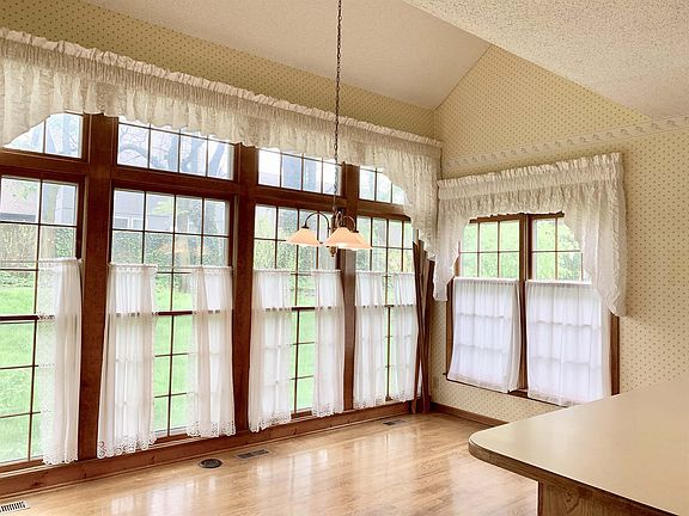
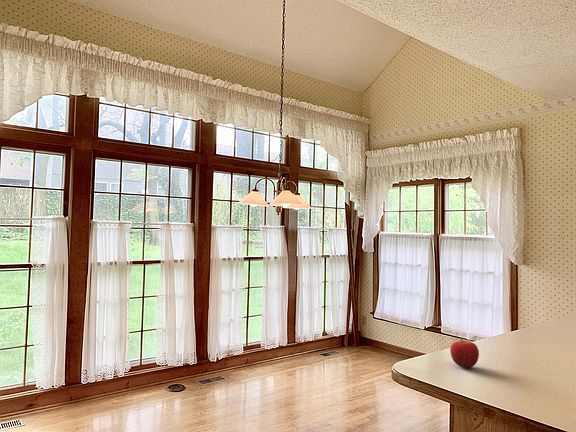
+ fruit [449,337,480,369]
